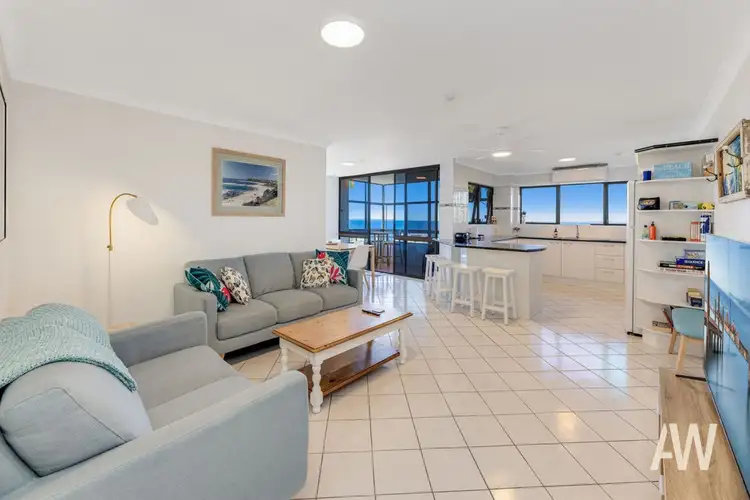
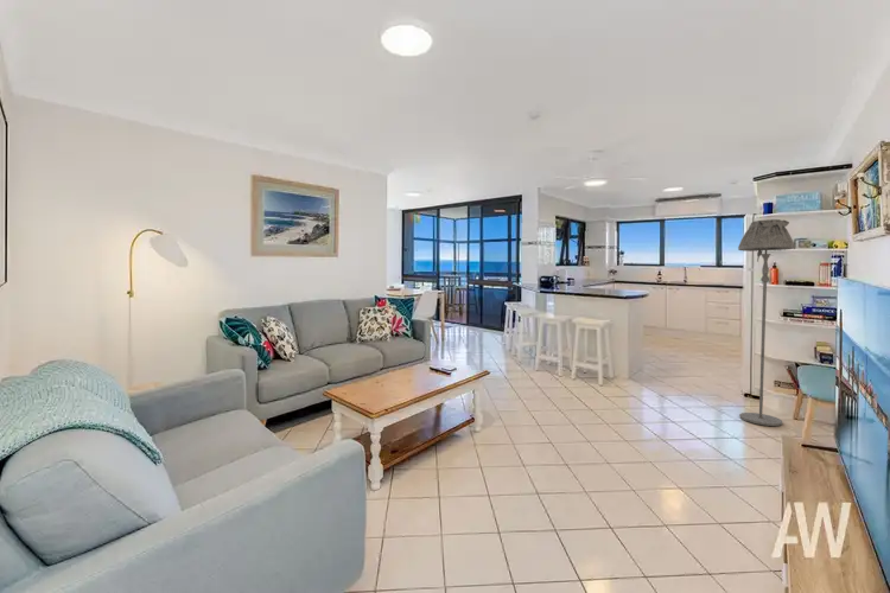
+ floor lamp [737,218,796,427]
